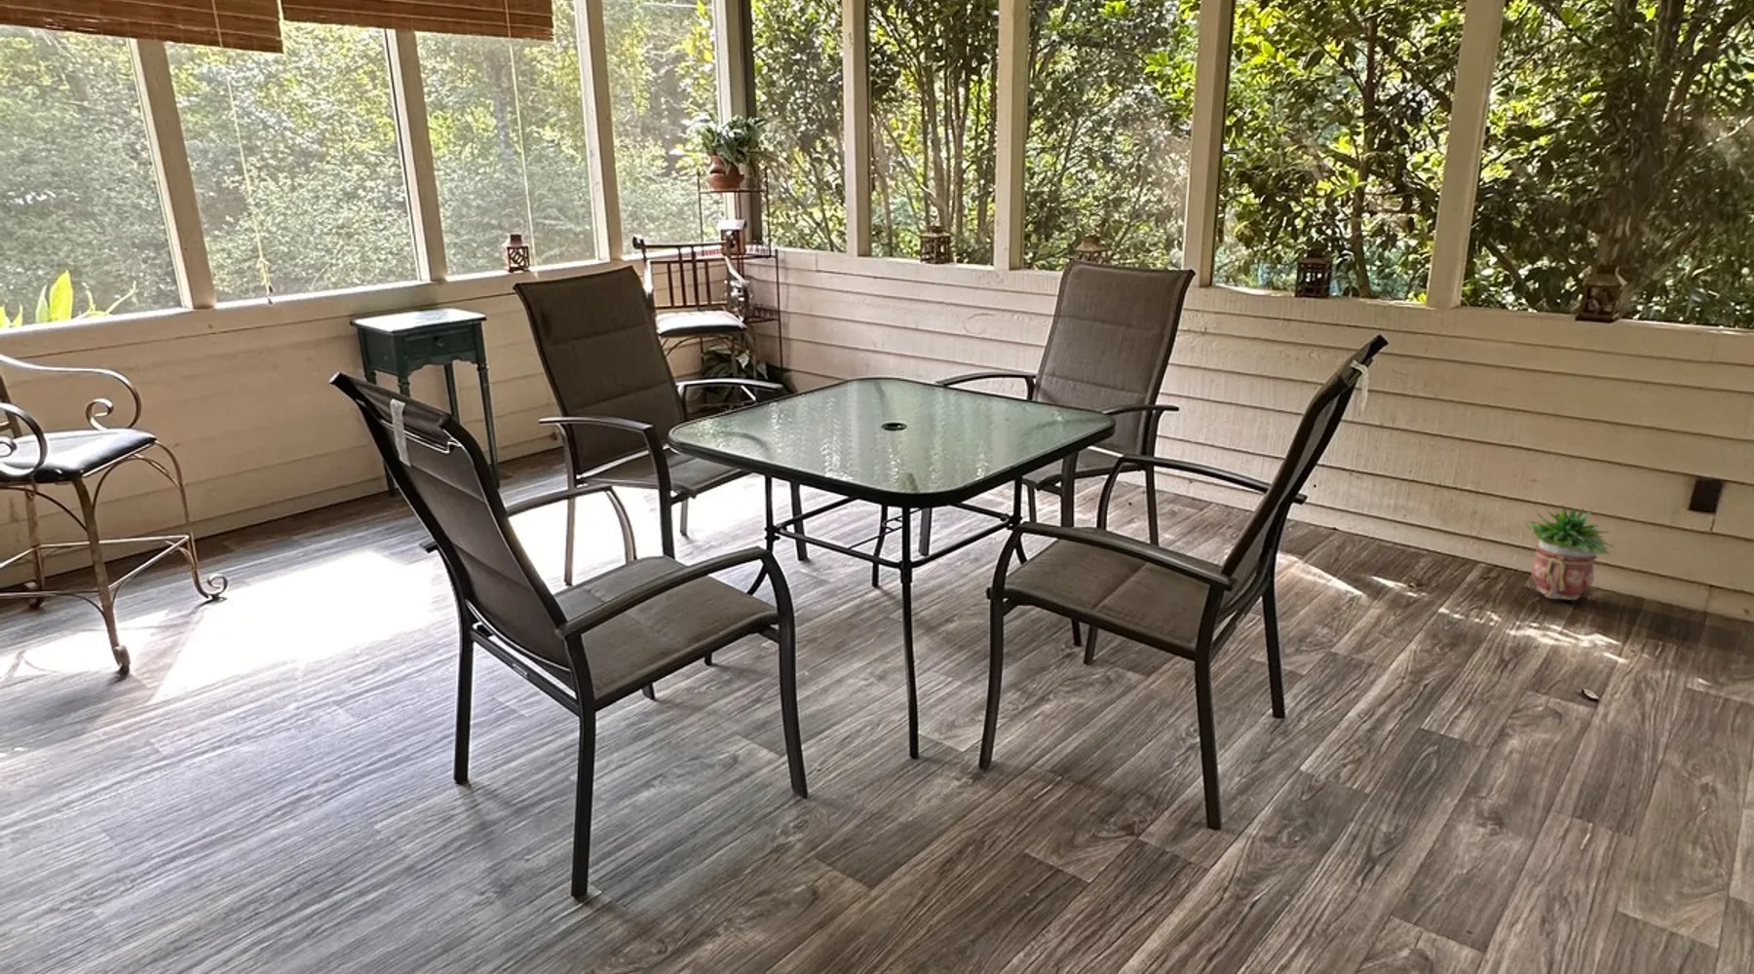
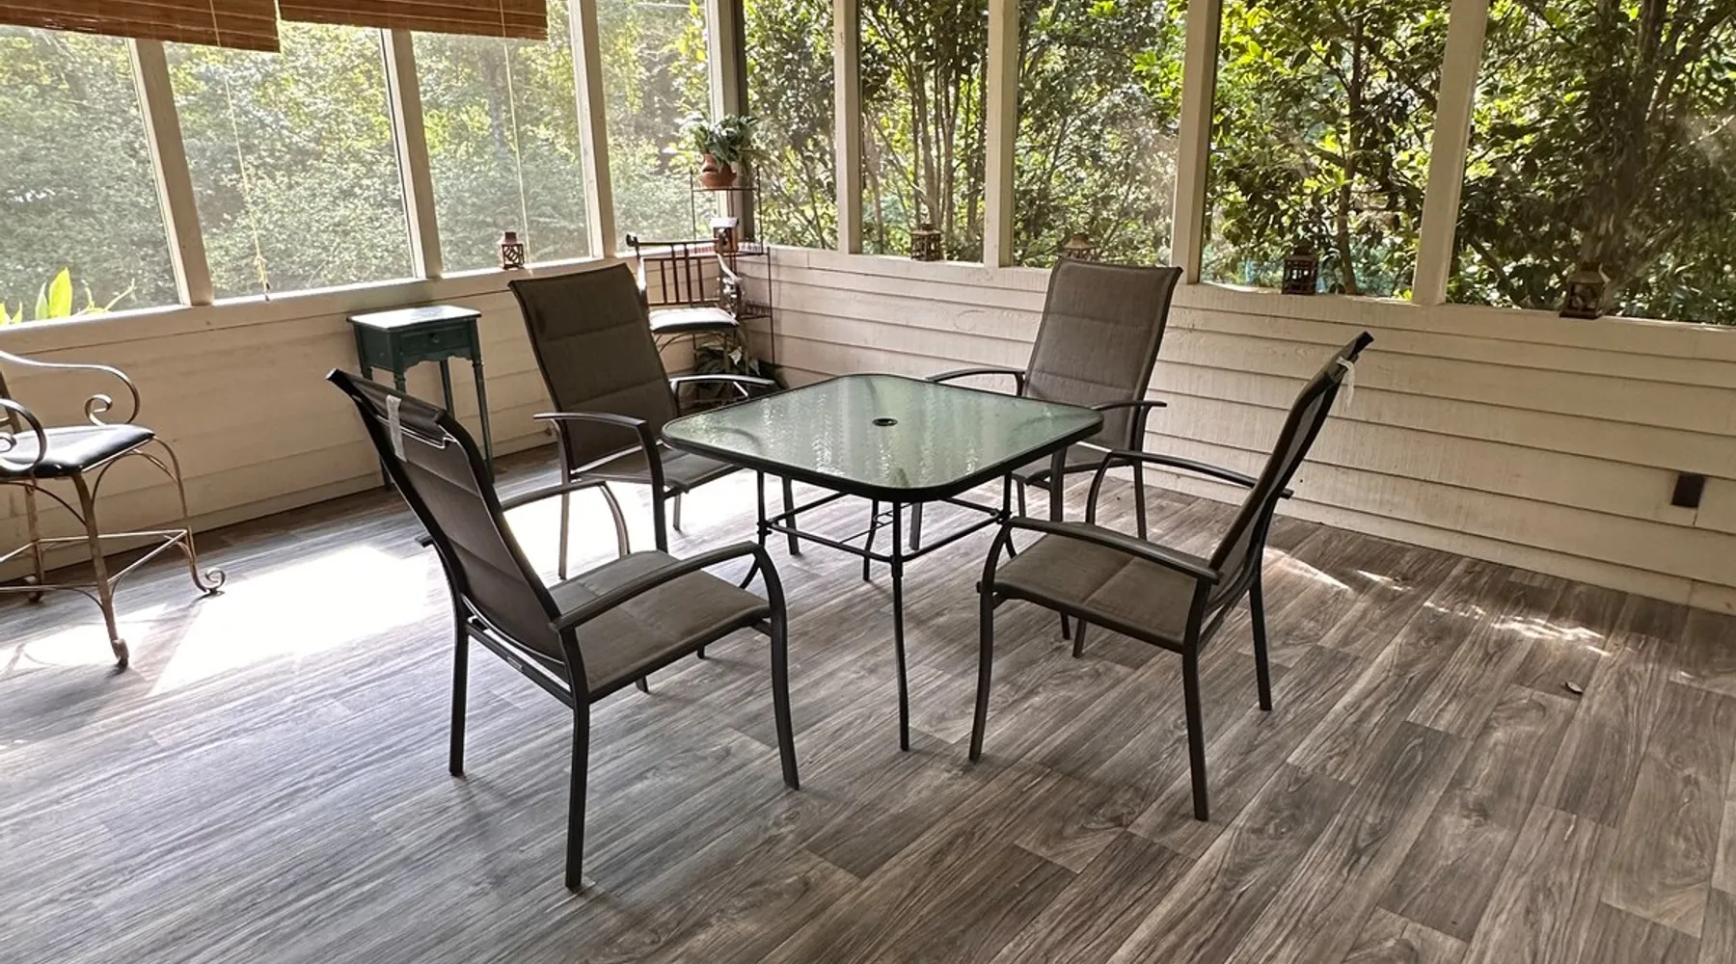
- potted plant [1524,505,1616,601]
